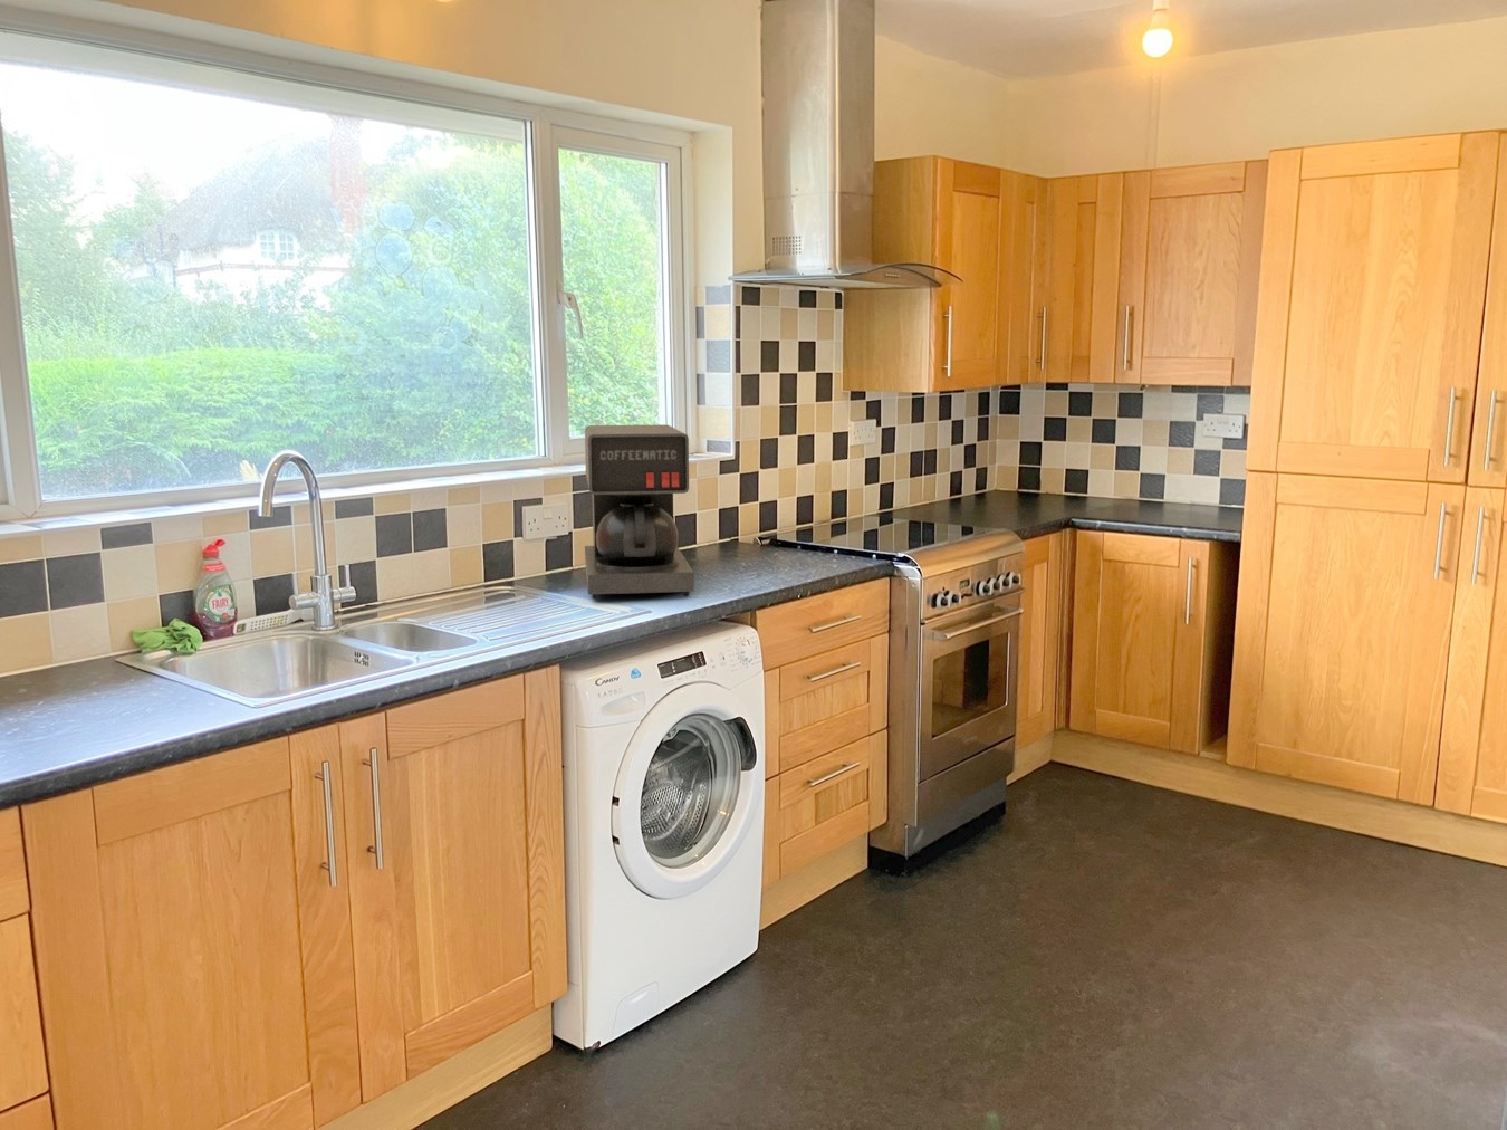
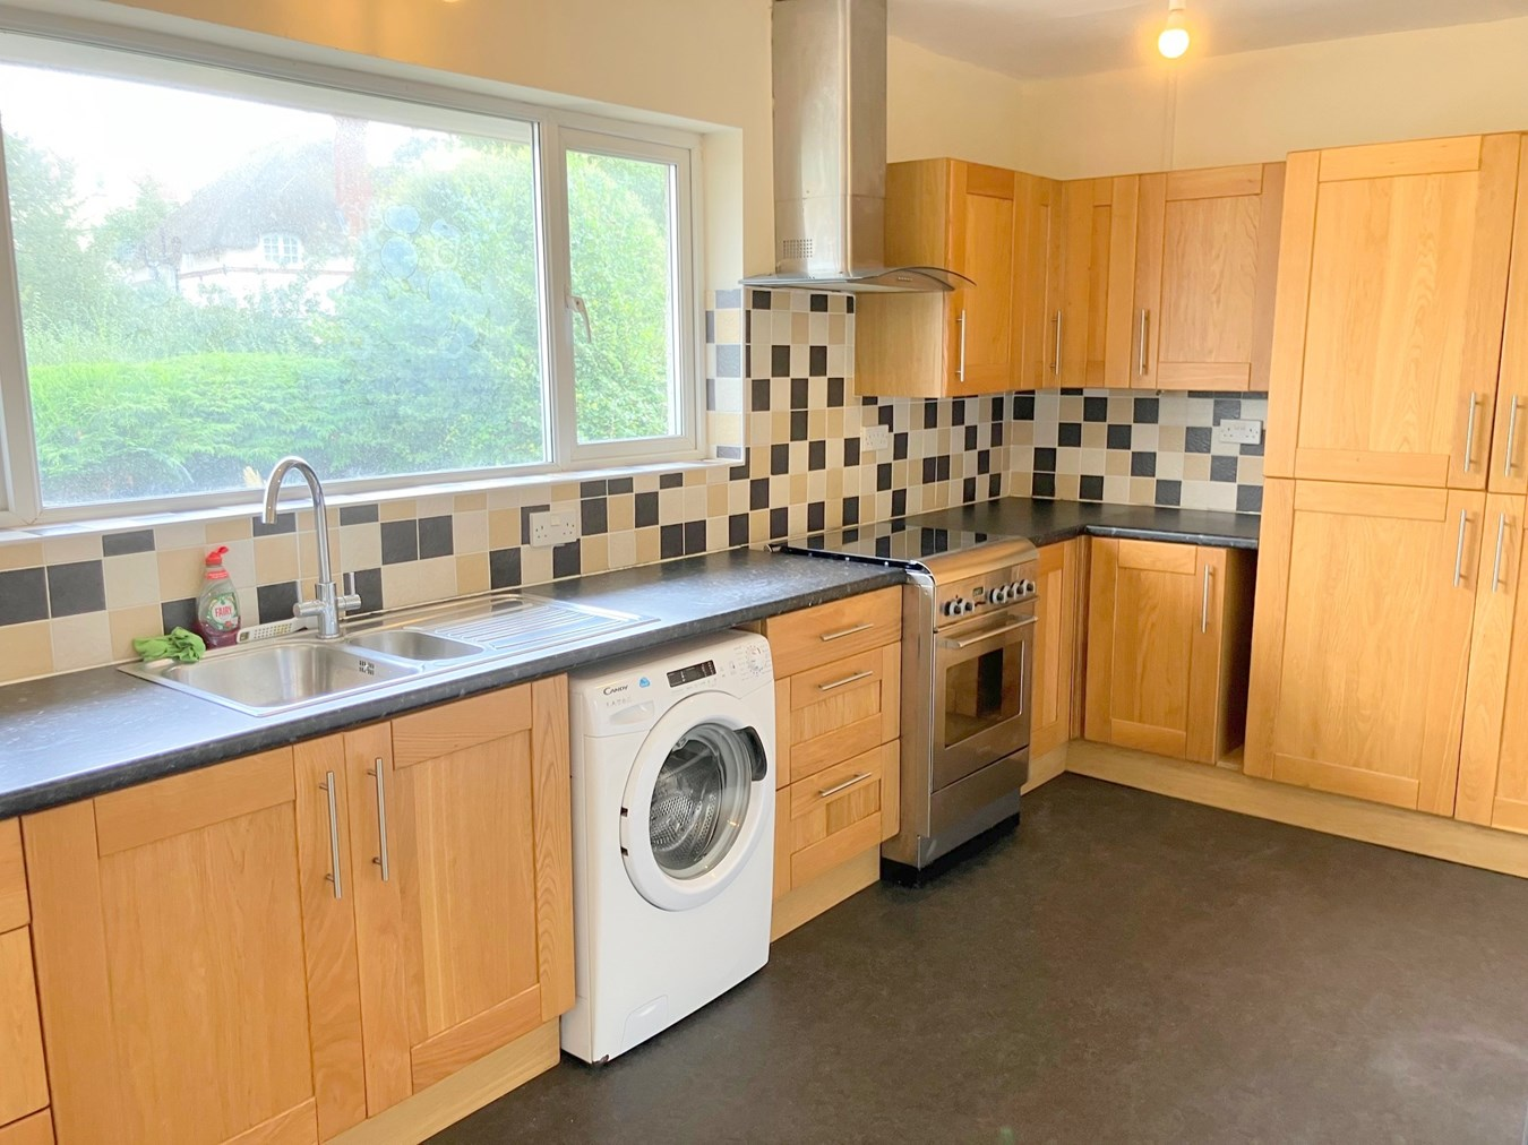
- coffee maker [584,424,695,599]
